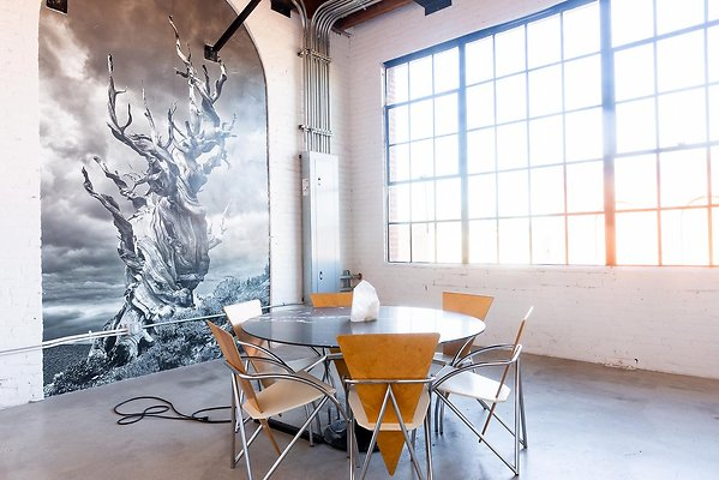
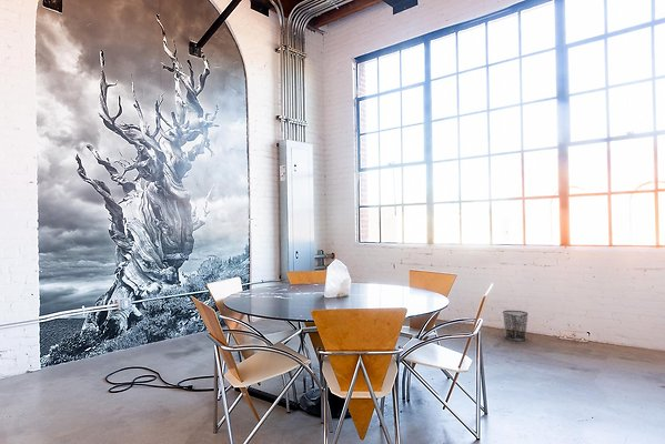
+ waste bin [502,310,530,342]
